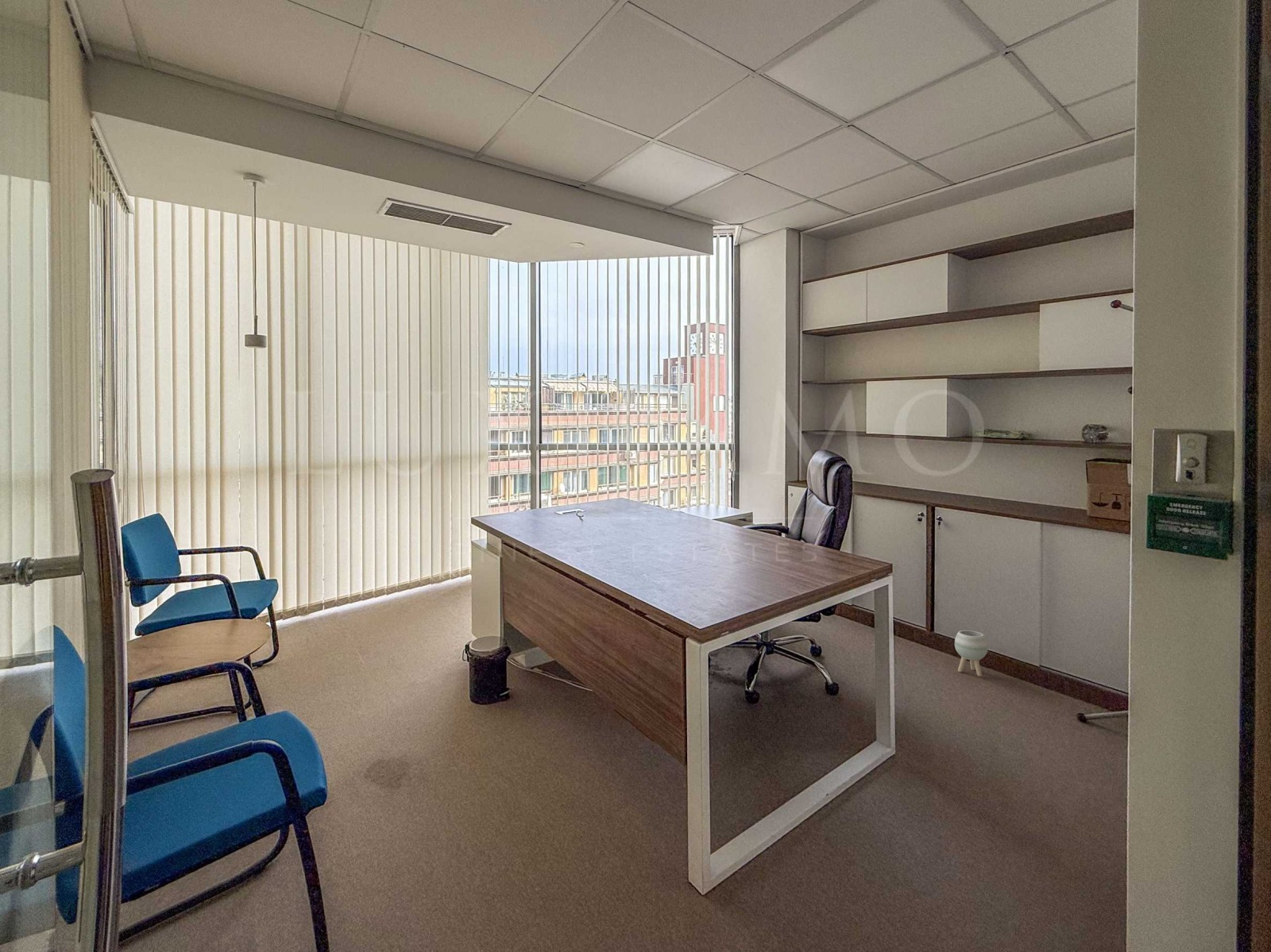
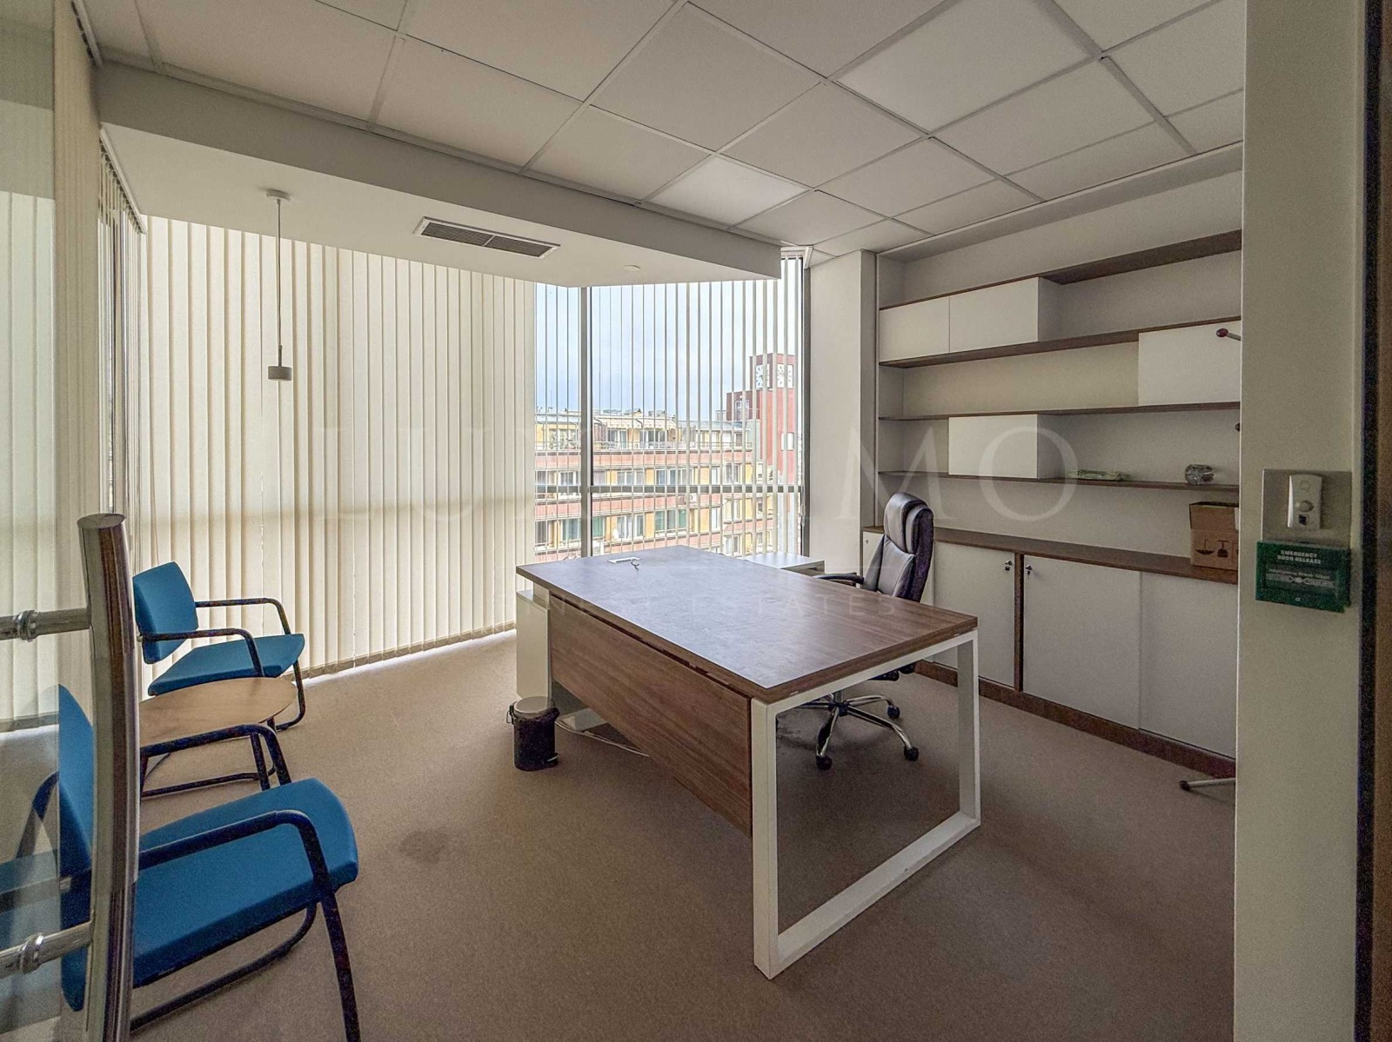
- planter [954,630,988,677]
